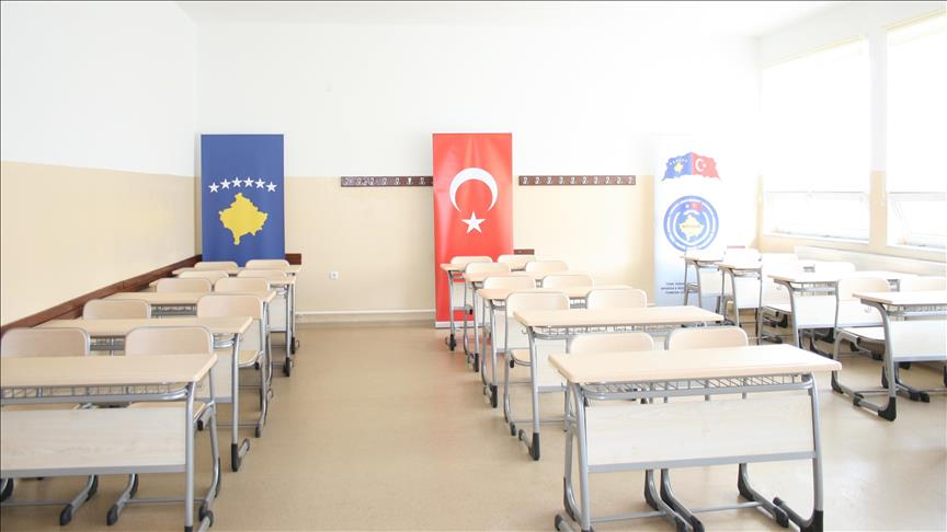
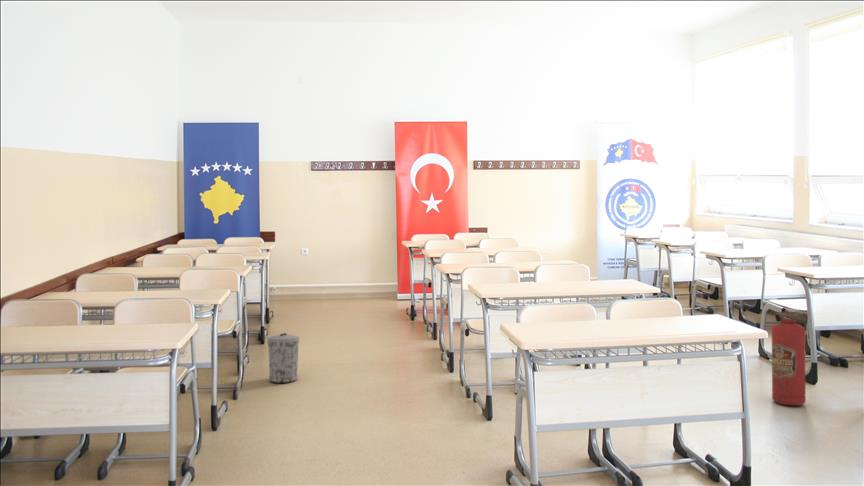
+ trash can [266,332,300,384]
+ fire extinguisher [771,311,807,407]
